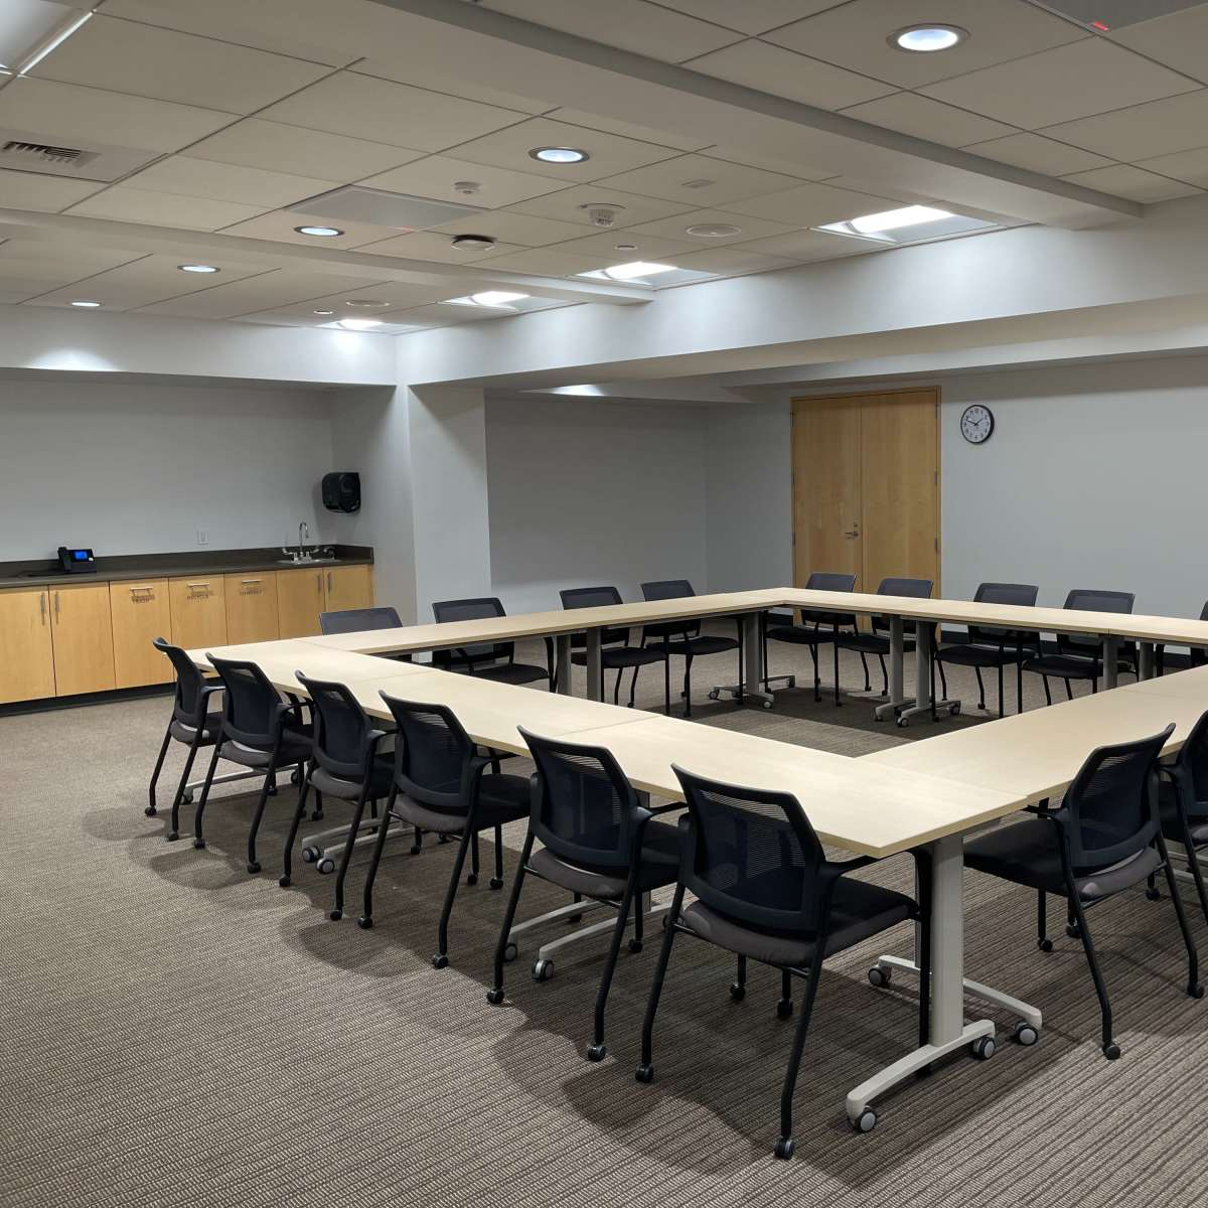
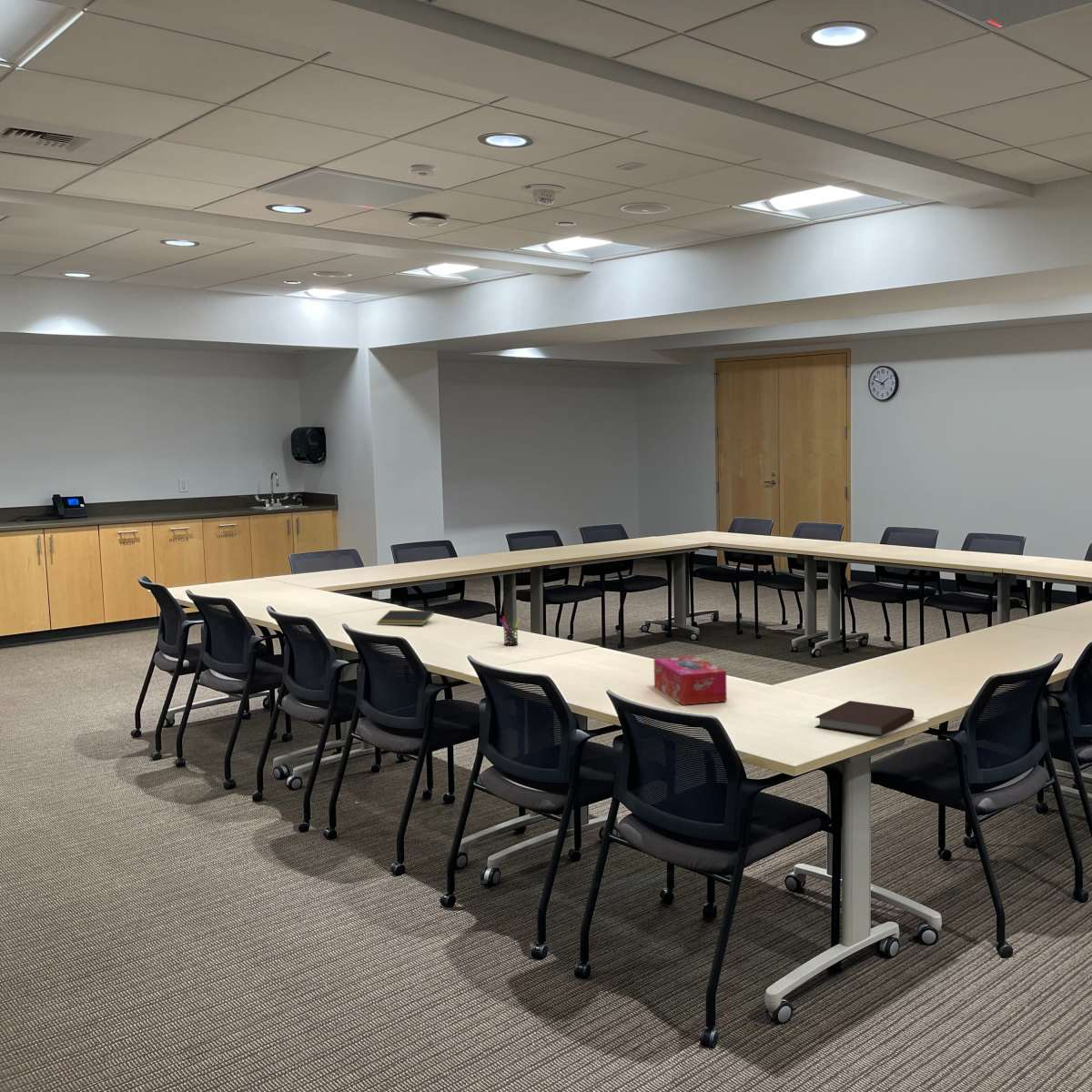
+ notebook [814,700,915,737]
+ notepad [377,610,435,626]
+ tissue box [652,655,728,706]
+ pen holder [499,615,521,646]
